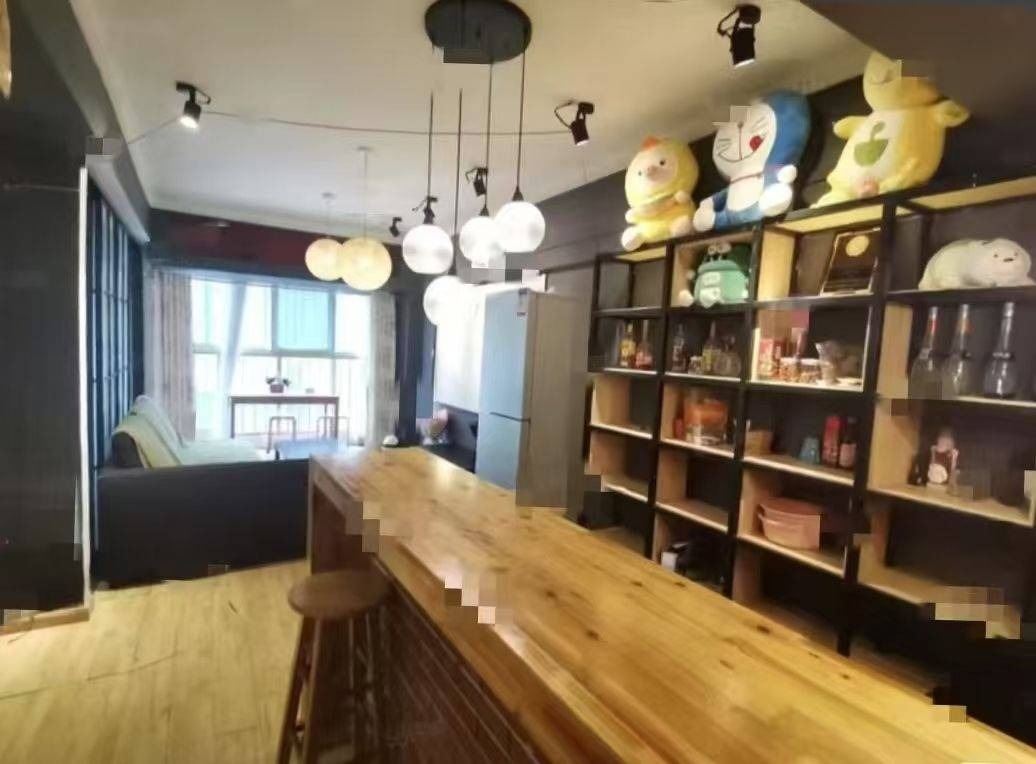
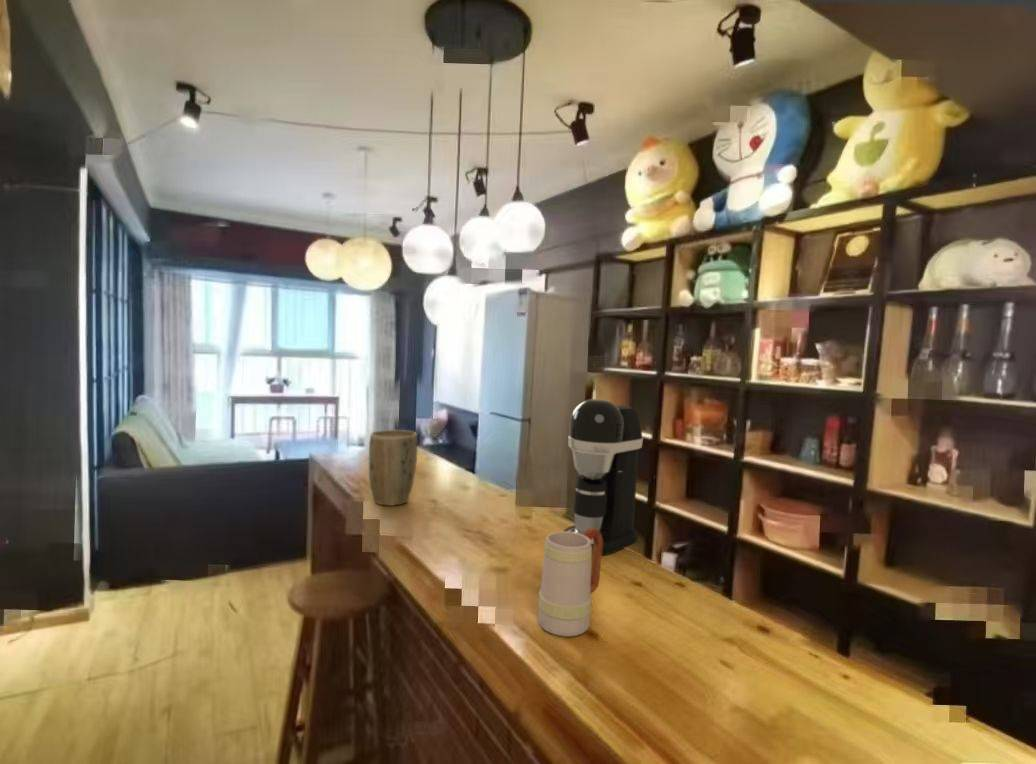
+ plant pot [368,429,418,507]
+ mug [537,528,603,638]
+ coffee maker [563,398,644,556]
